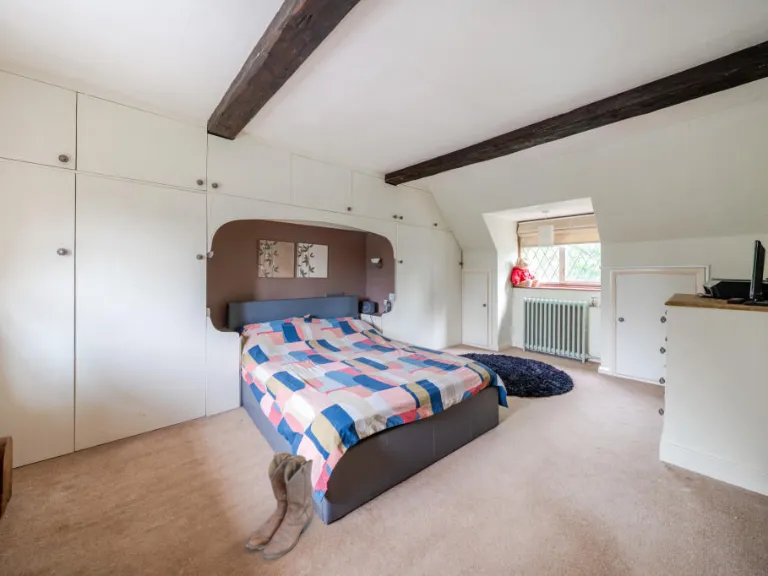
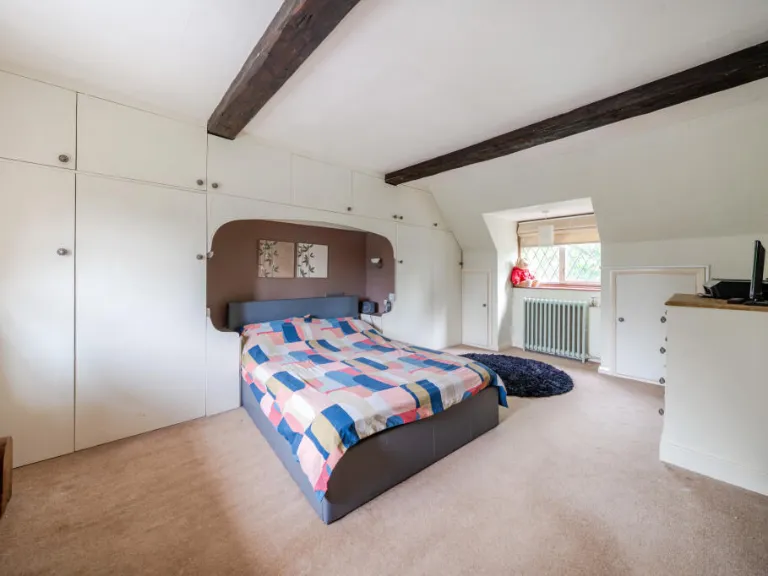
- boots [245,451,314,561]
